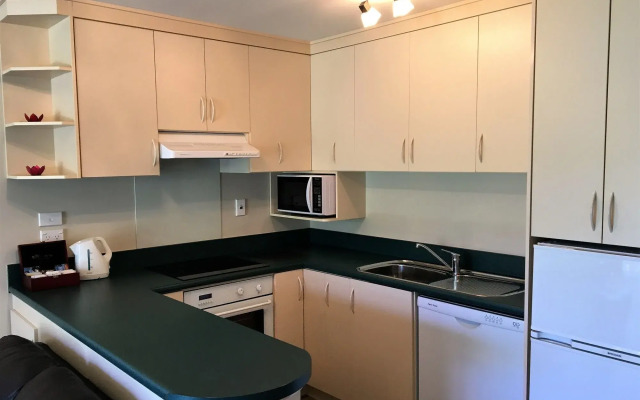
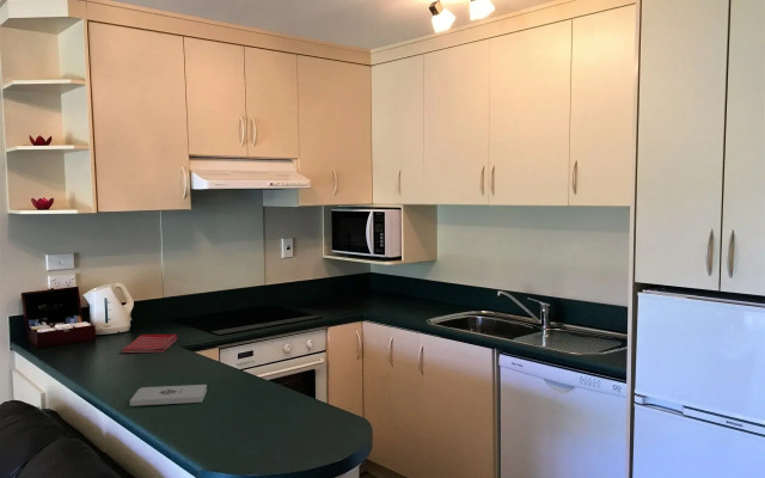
+ notepad [129,384,208,407]
+ dish towel [121,332,179,354]
